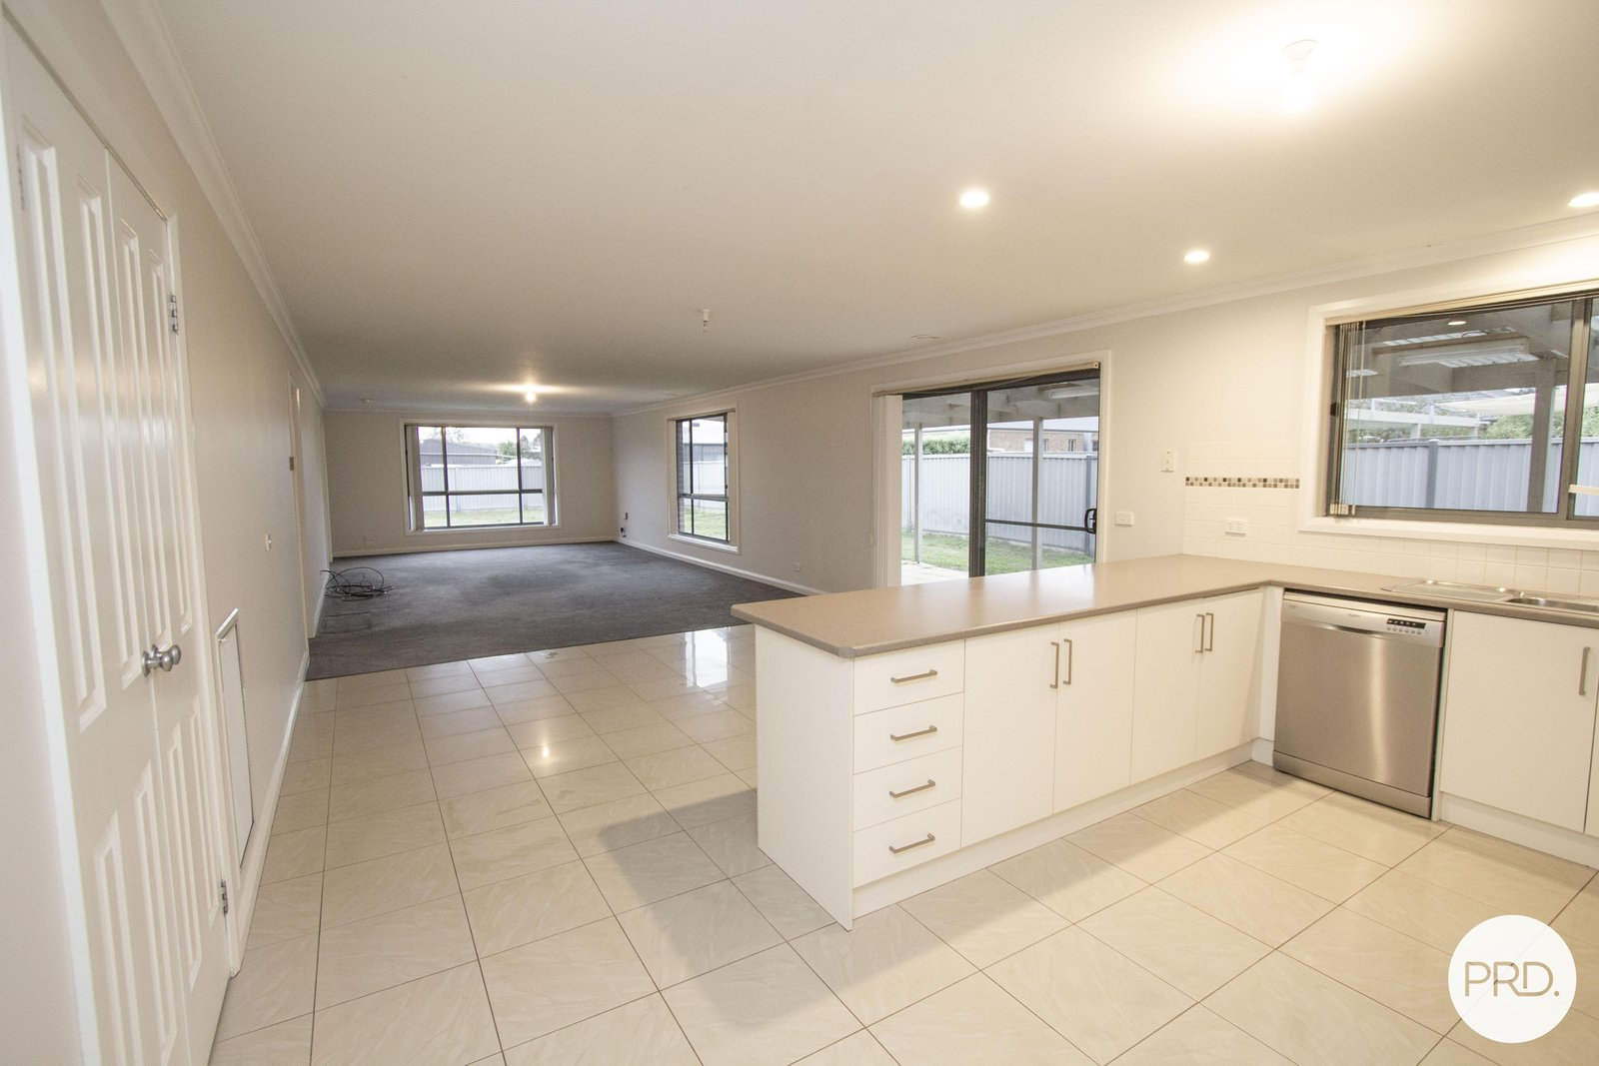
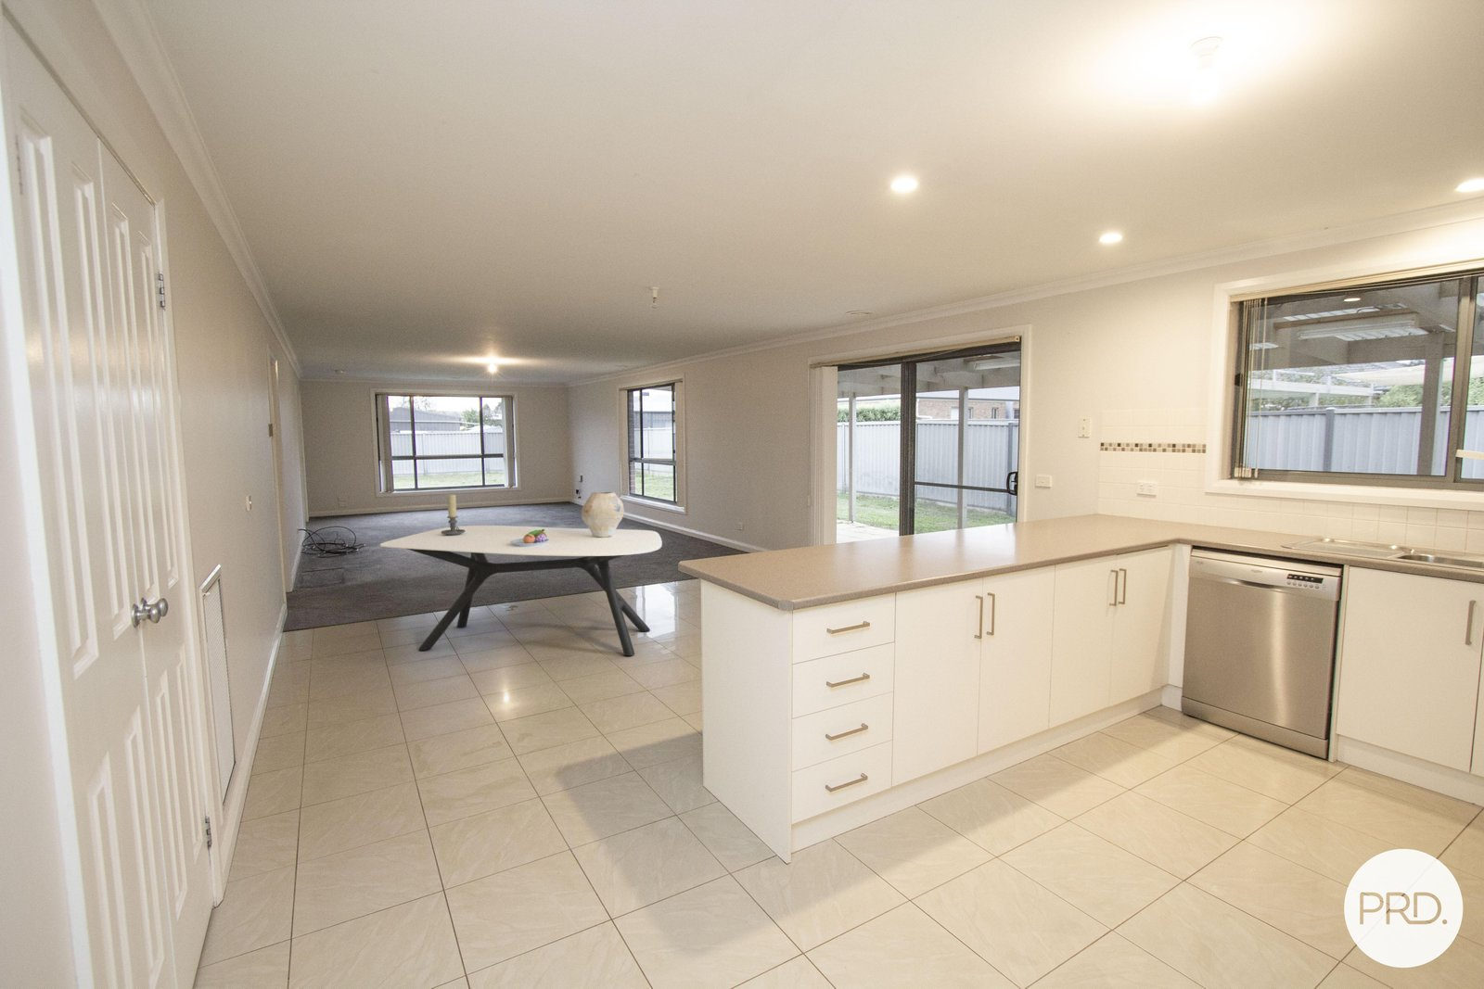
+ candle holder [442,493,465,535]
+ dining table [380,524,664,657]
+ fruit bowl [510,529,549,546]
+ vase [581,491,625,538]
